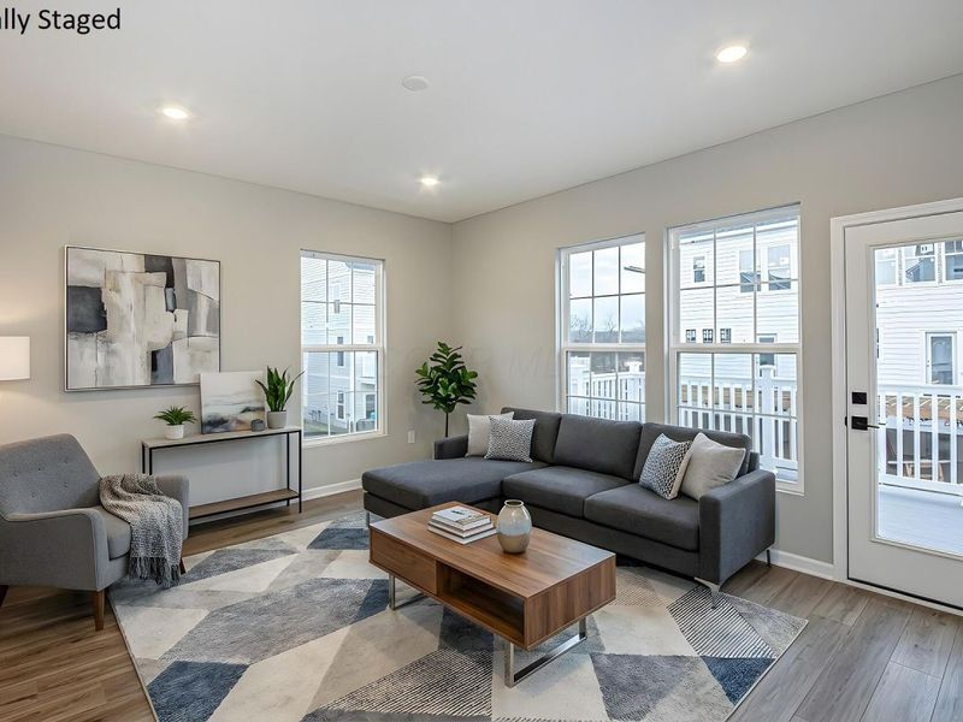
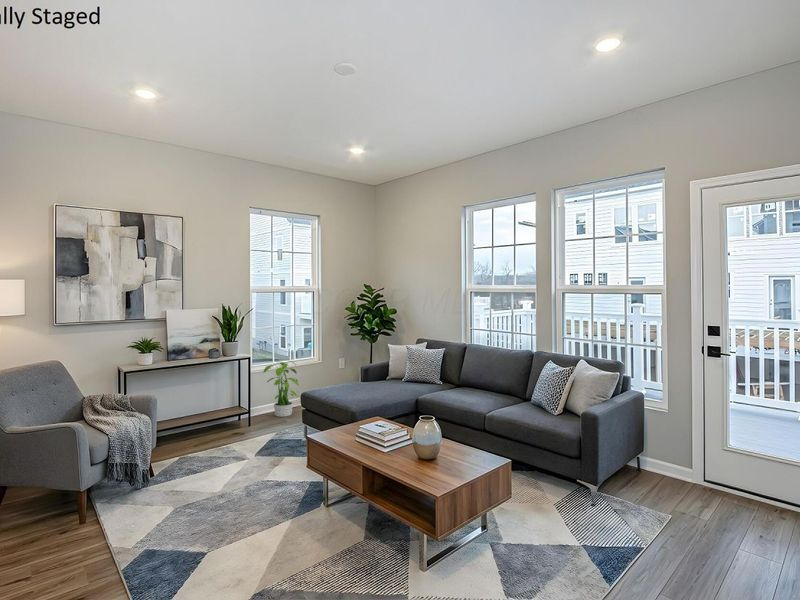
+ potted plant [262,360,300,418]
